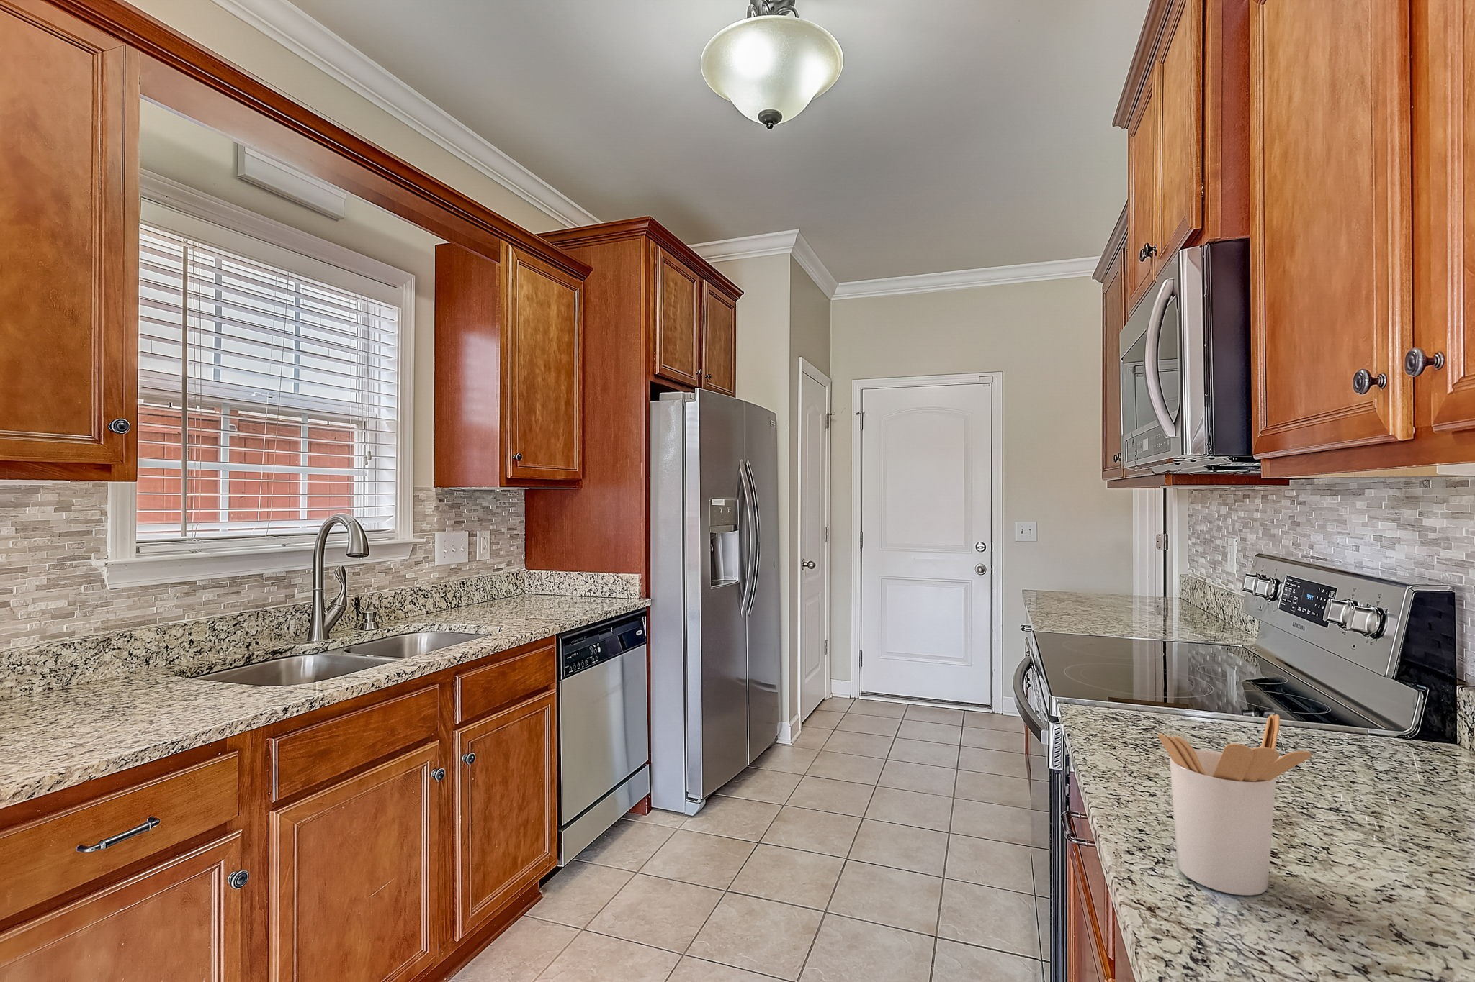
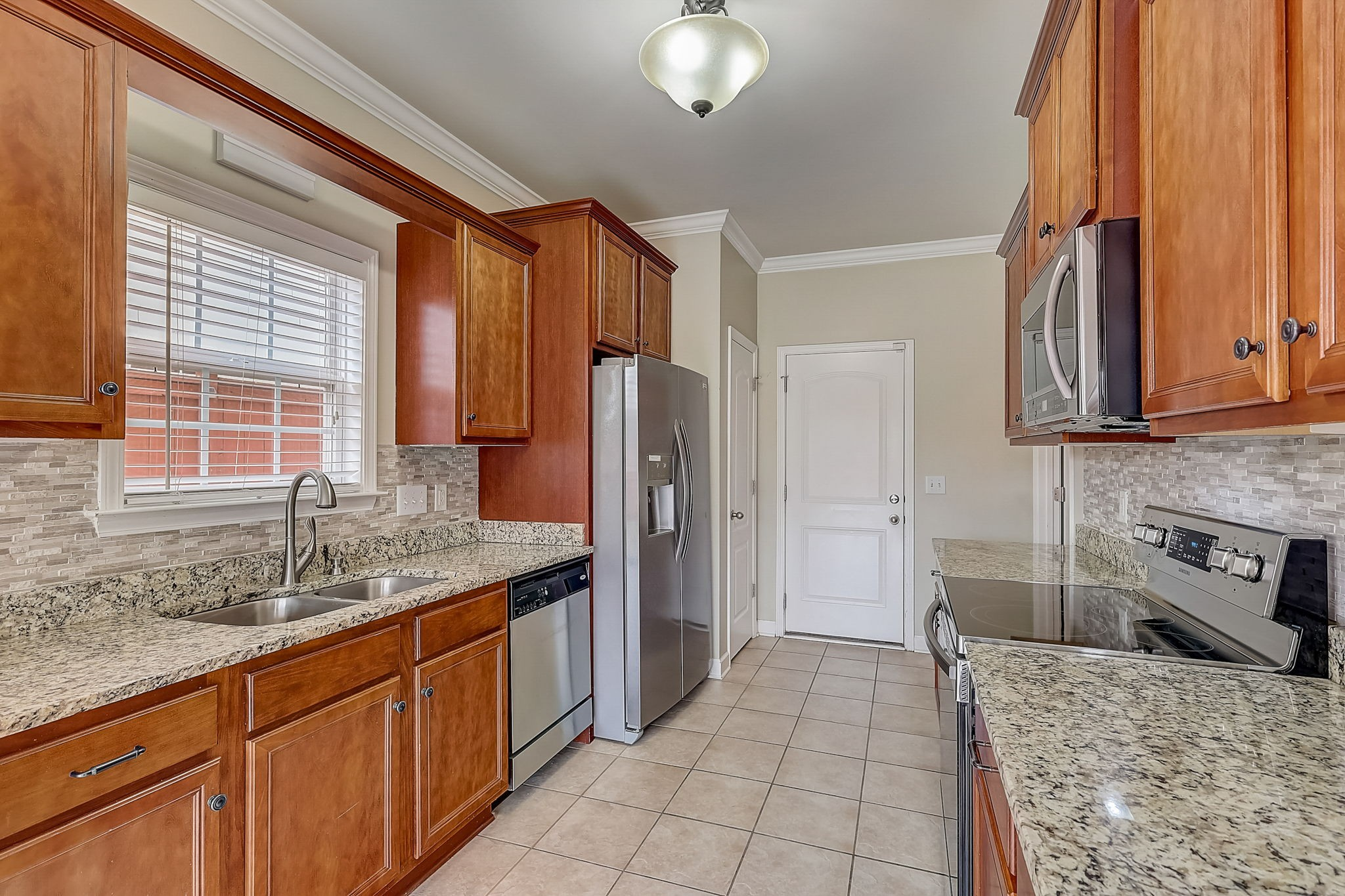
- utensil holder [1157,713,1313,897]
